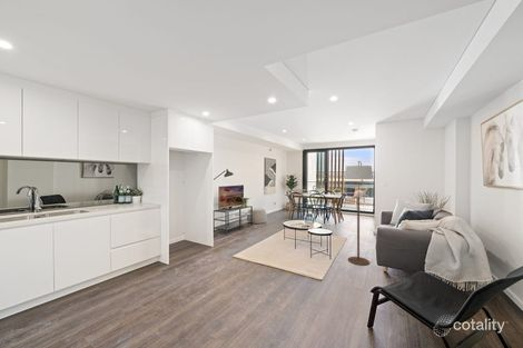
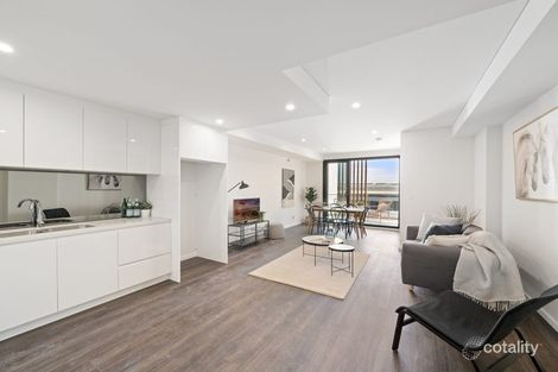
- floor lamp [344,160,374,267]
